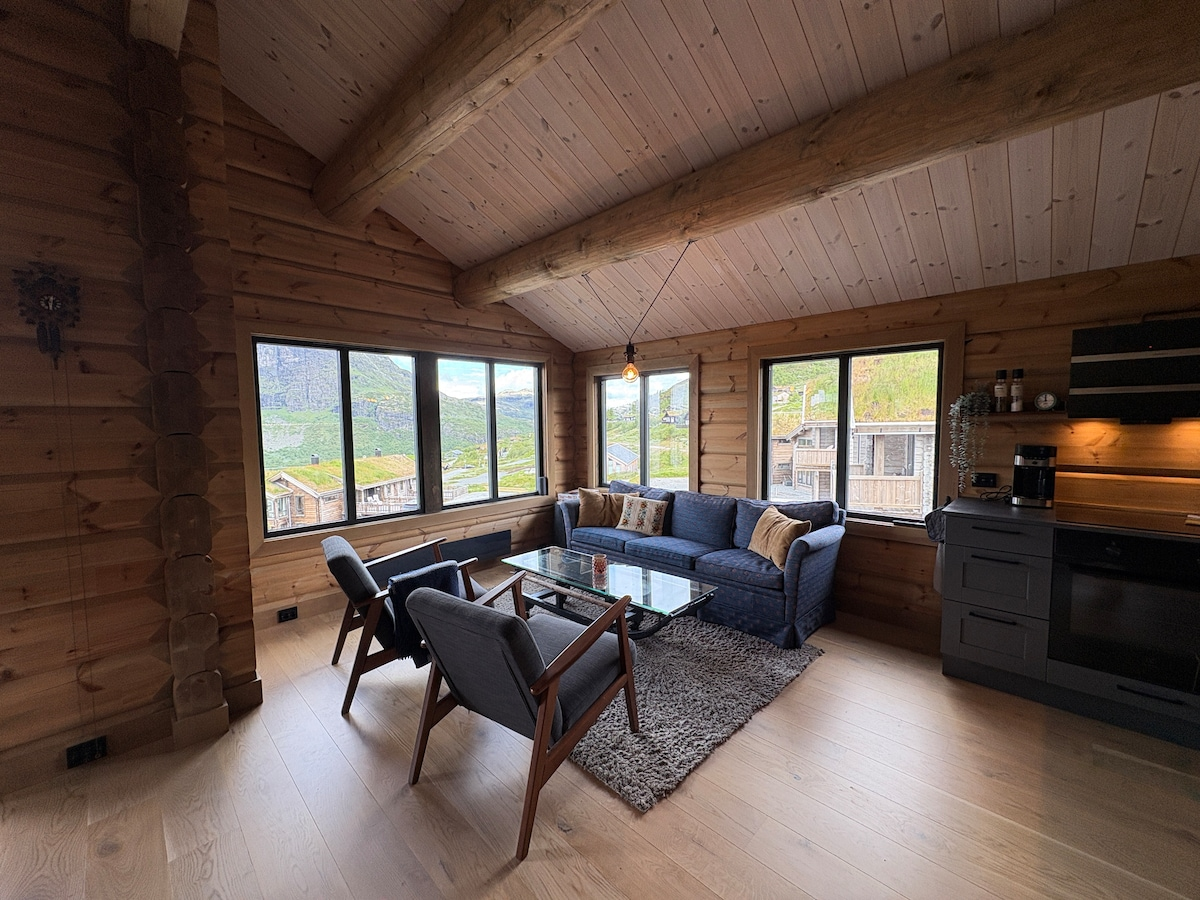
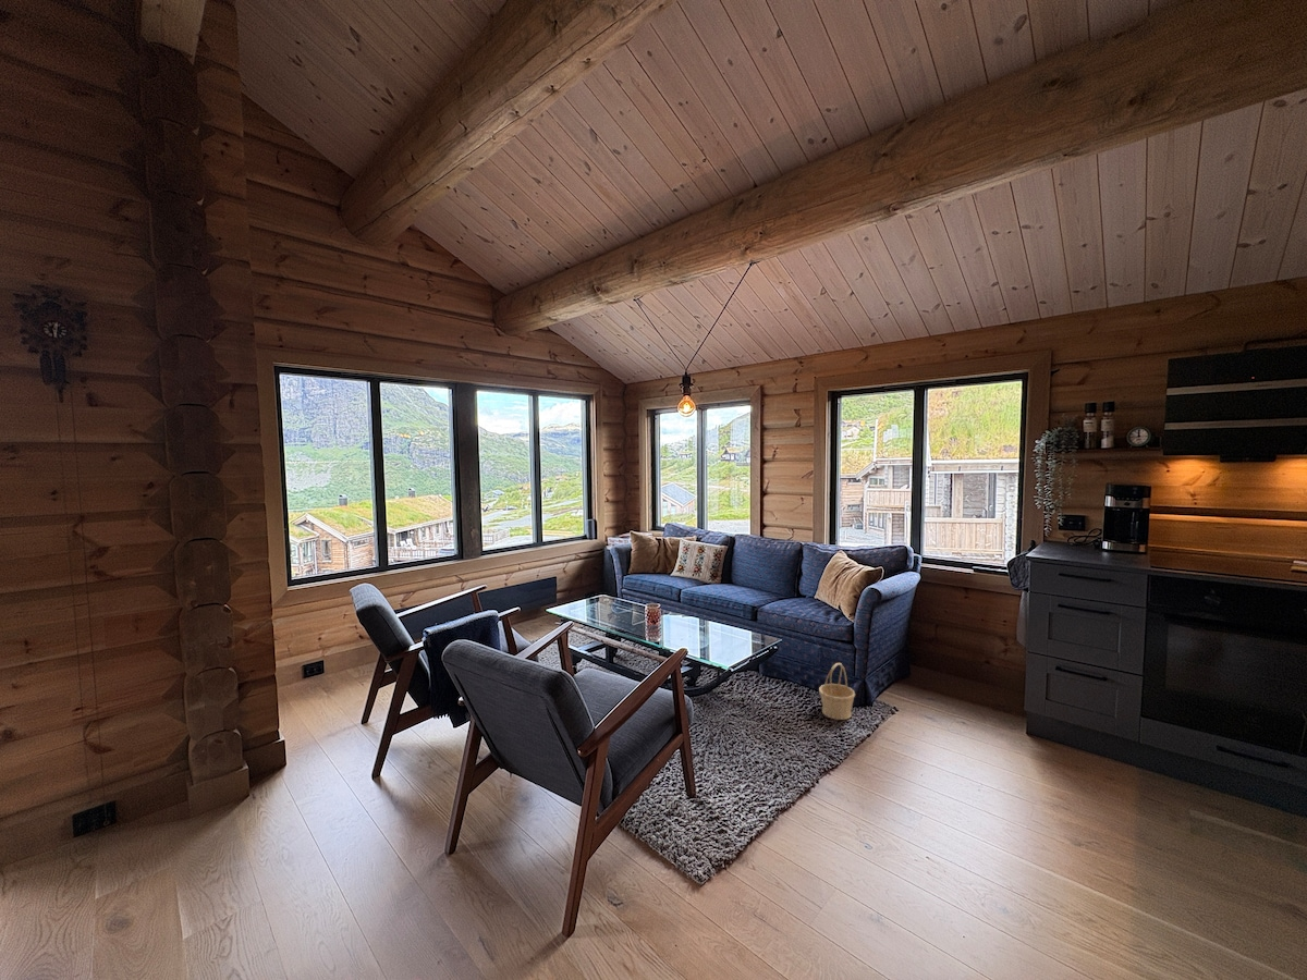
+ basket [818,662,856,721]
